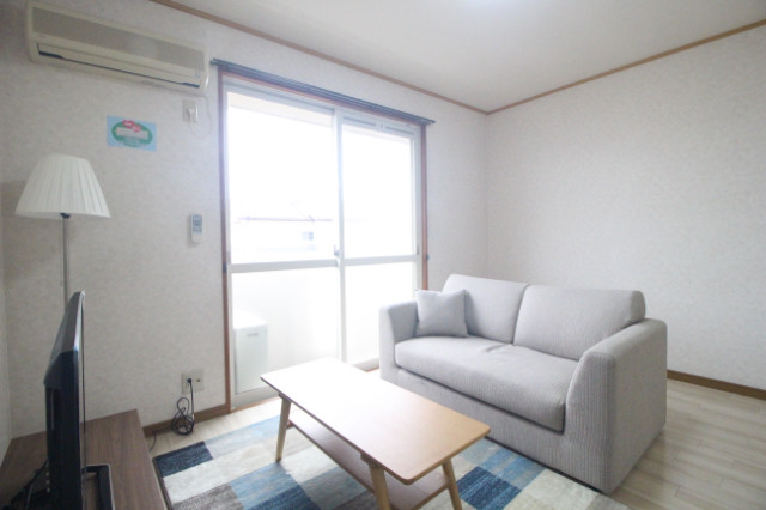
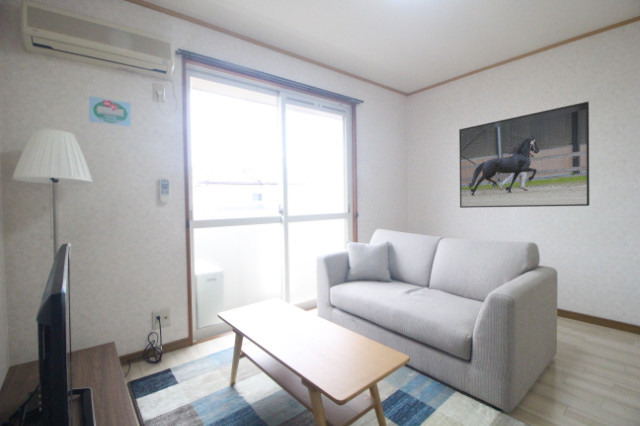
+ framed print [458,101,590,209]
